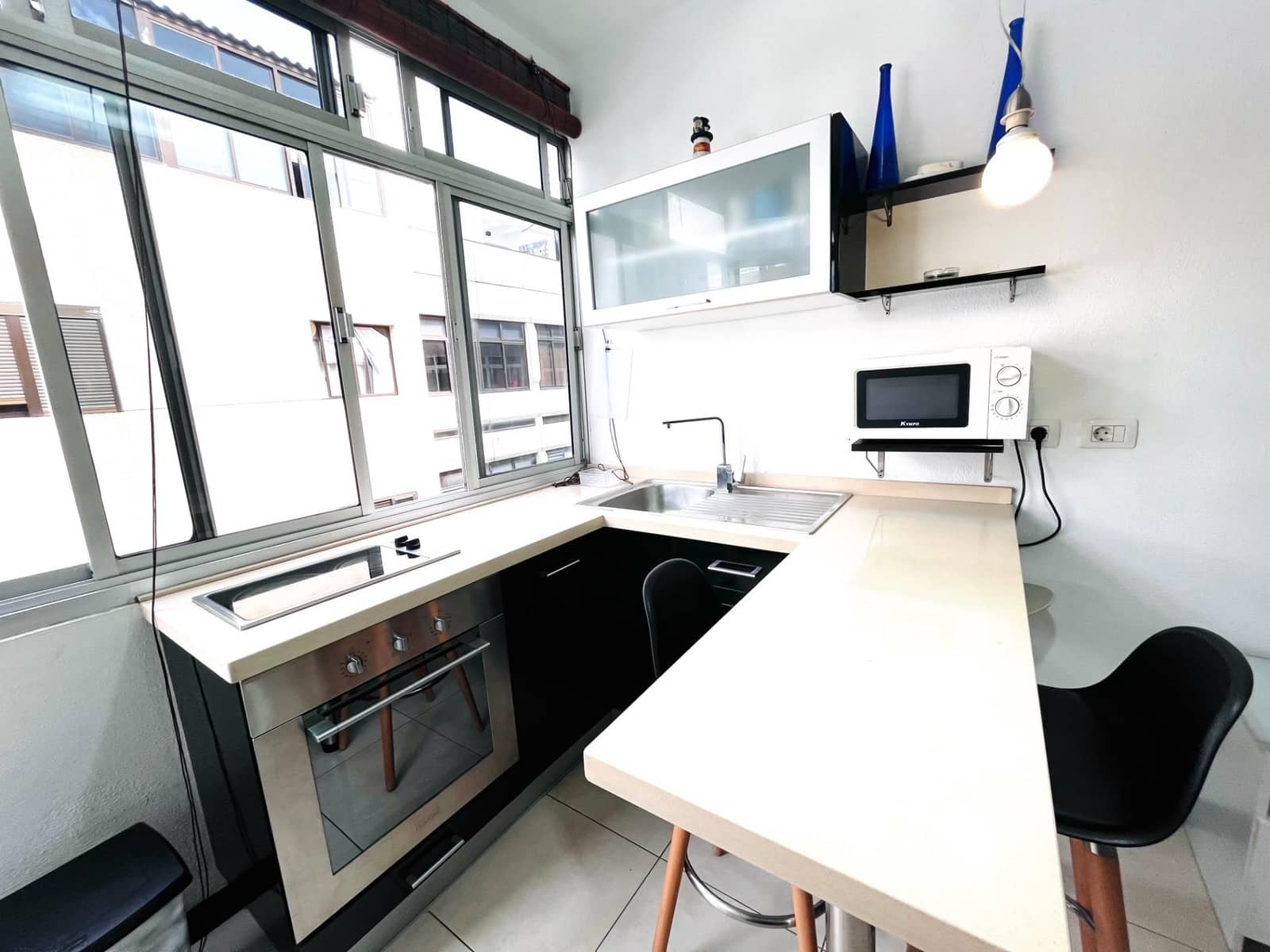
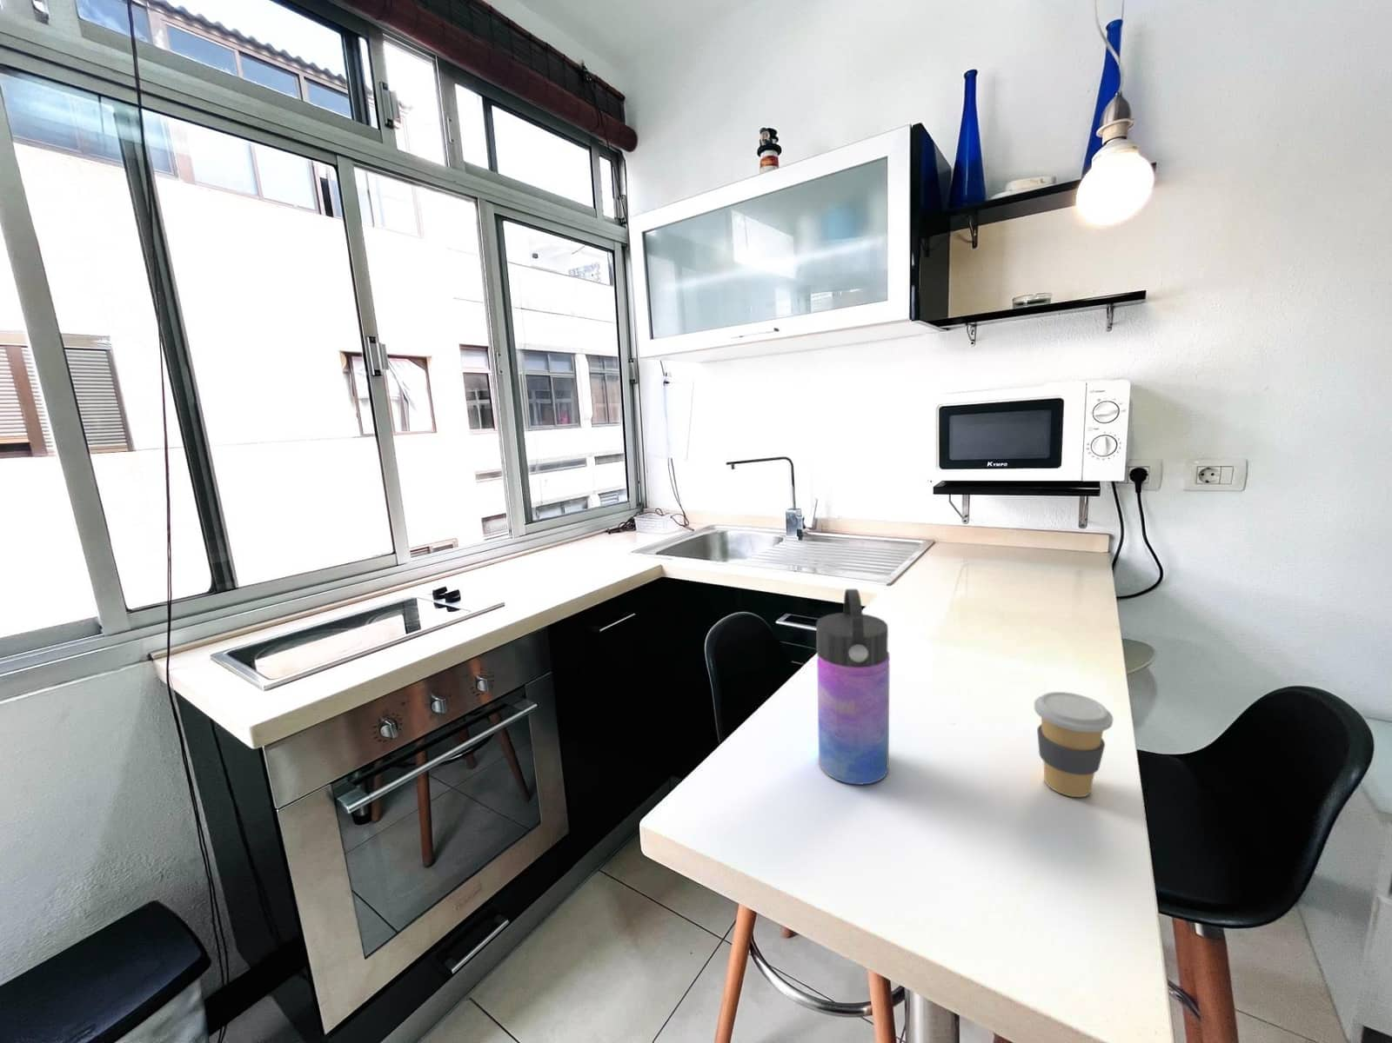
+ water bottle [815,588,891,786]
+ coffee cup [1034,691,1115,798]
